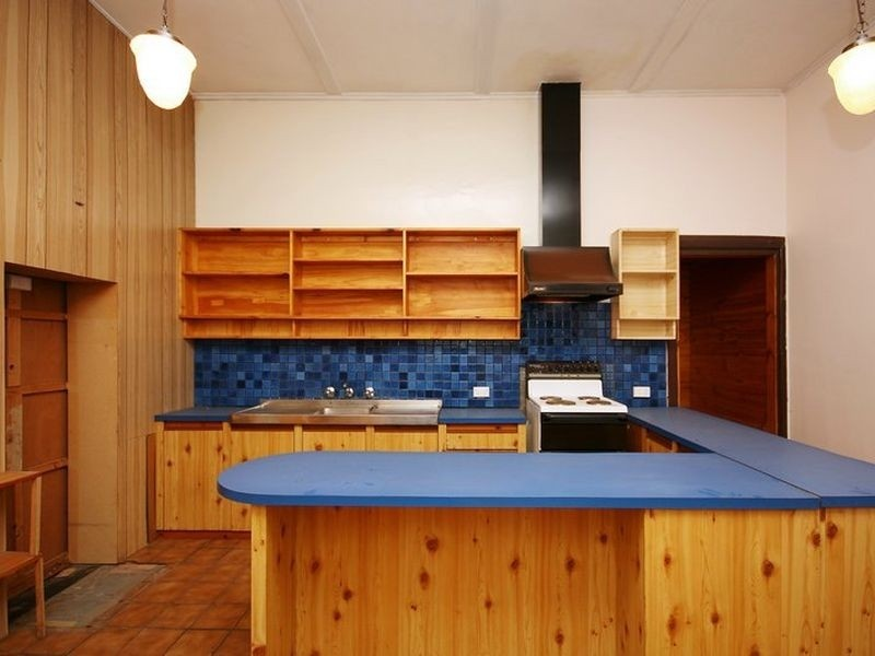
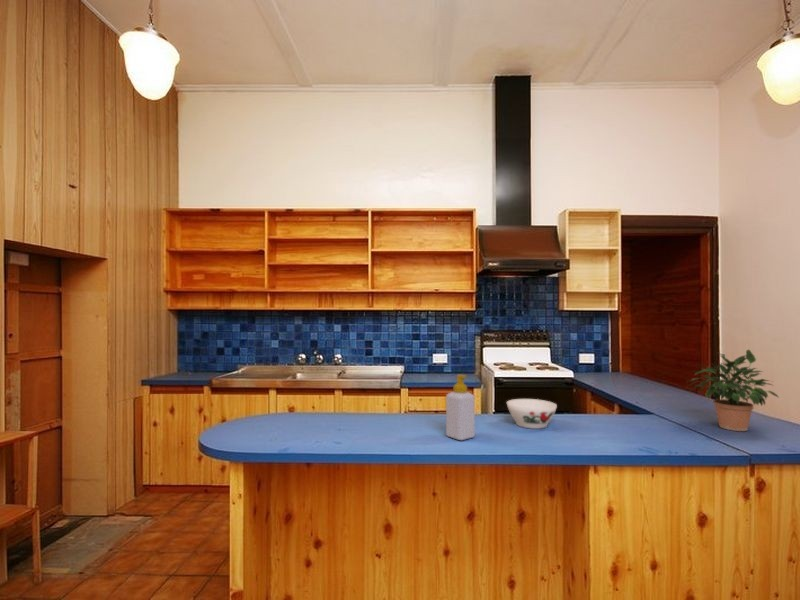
+ potted plant [685,348,780,432]
+ bowl [505,398,558,430]
+ soap bottle [445,374,476,441]
